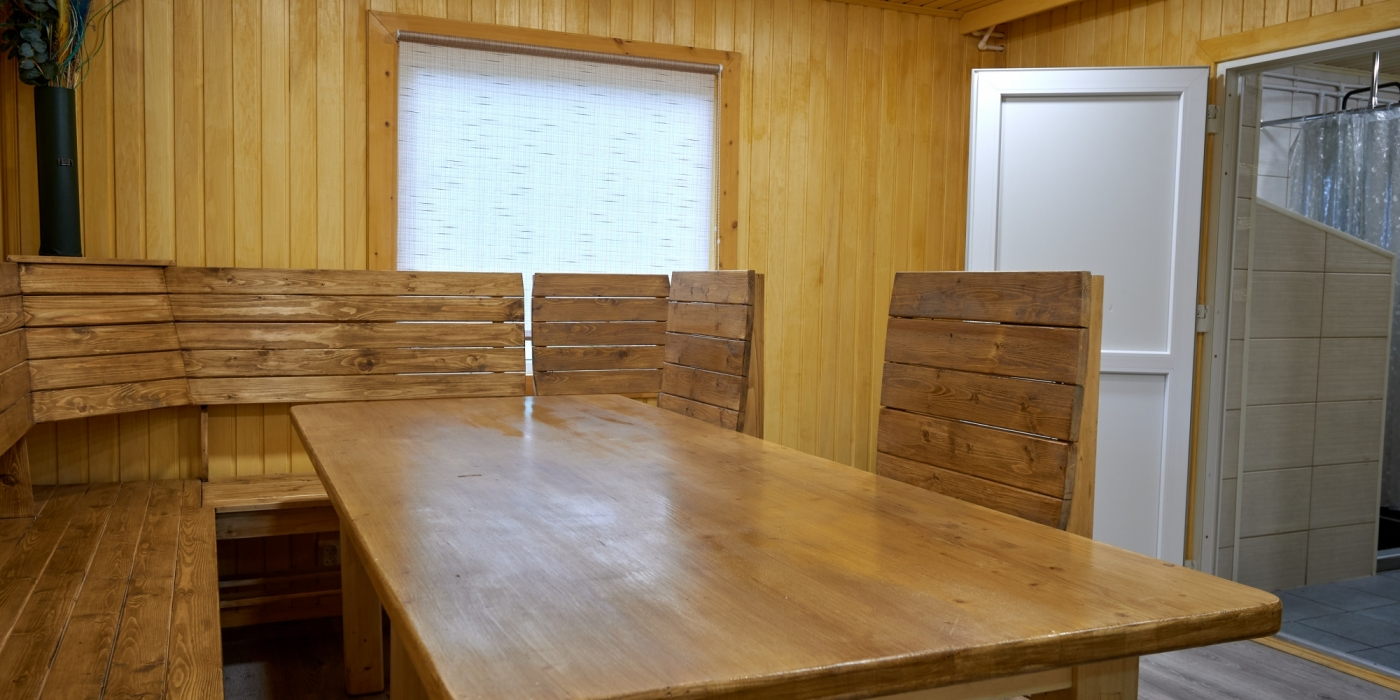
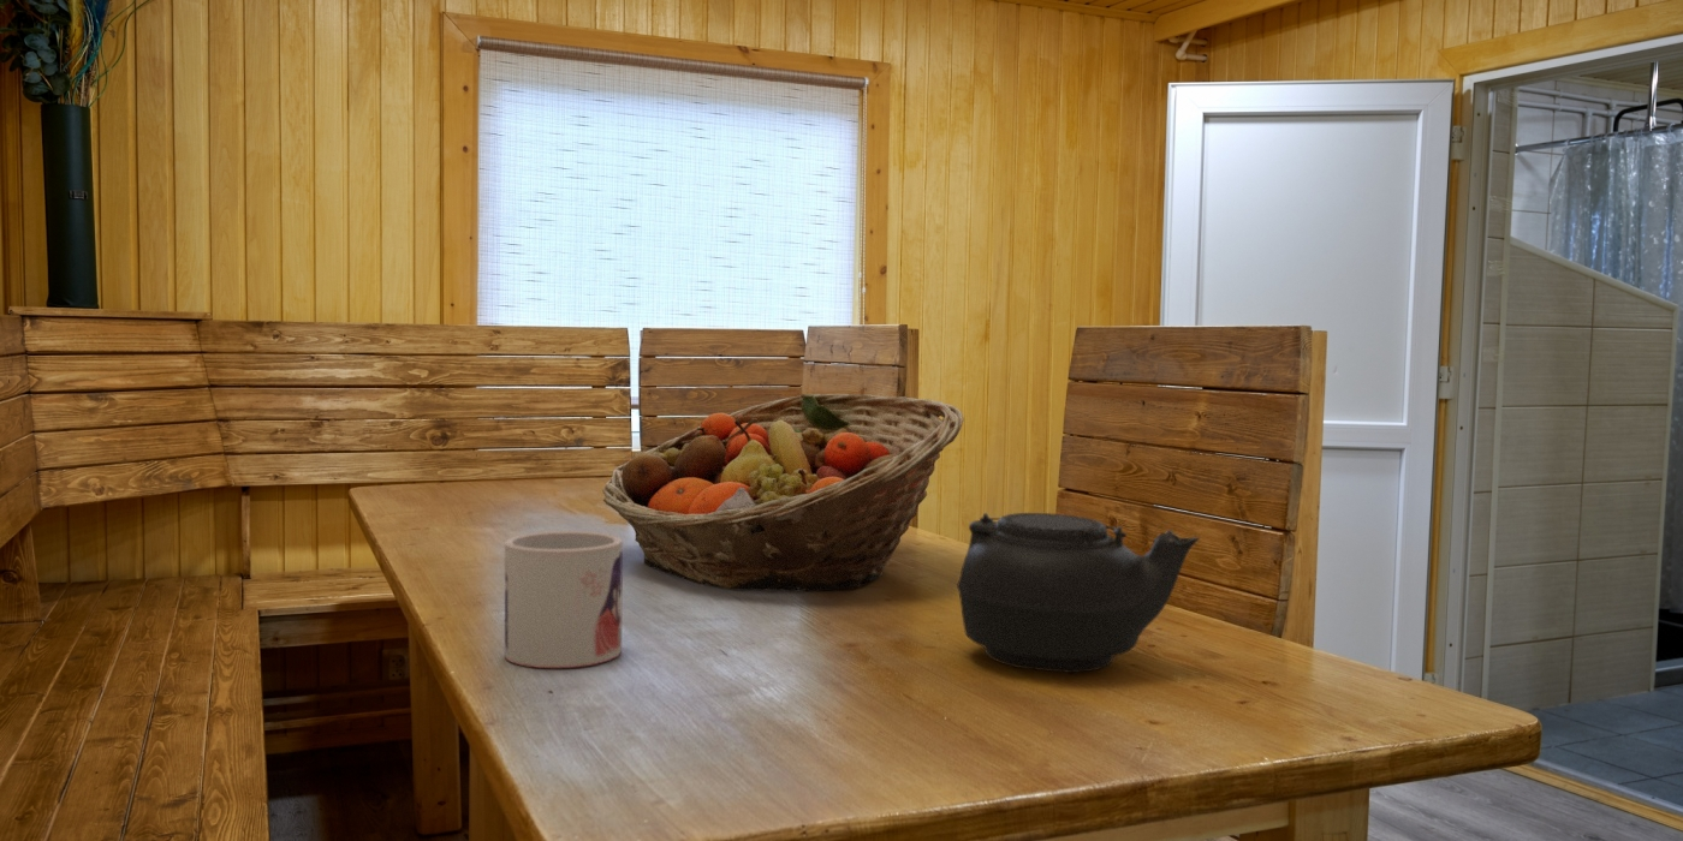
+ mug [504,530,624,669]
+ fruit basket [601,393,964,592]
+ teapot [956,512,1201,674]
